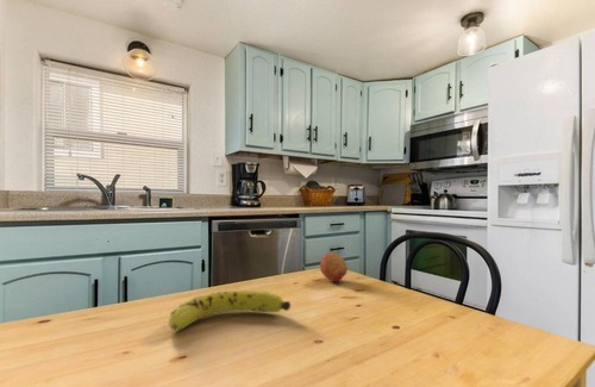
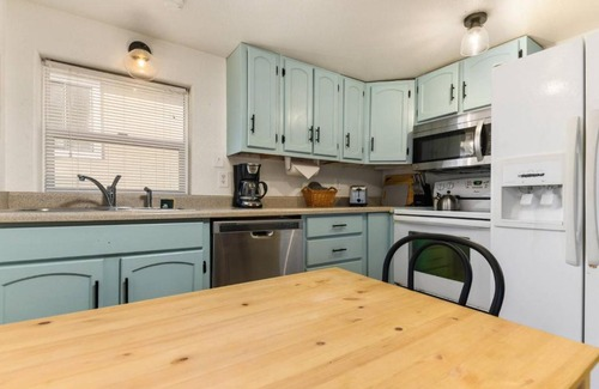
- fruit [319,251,349,282]
- fruit [168,289,292,332]
